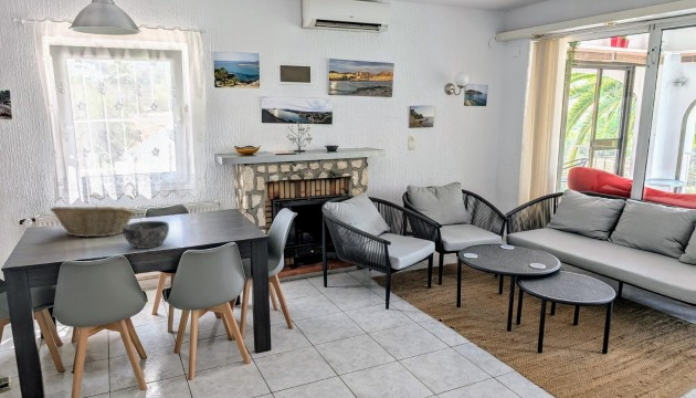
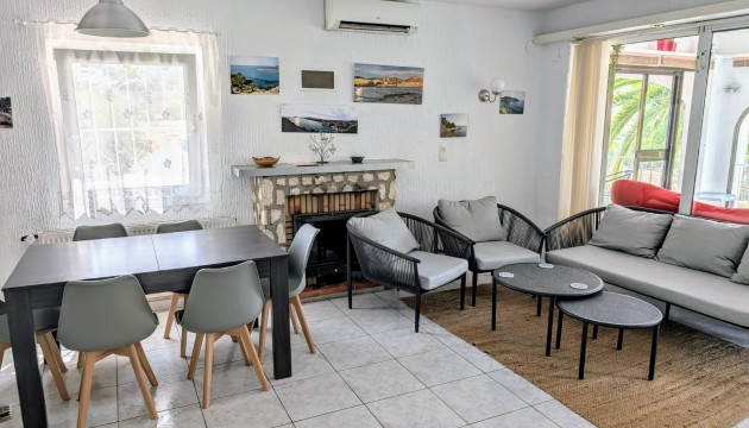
- bowl [123,220,170,250]
- fruit basket [49,205,136,239]
